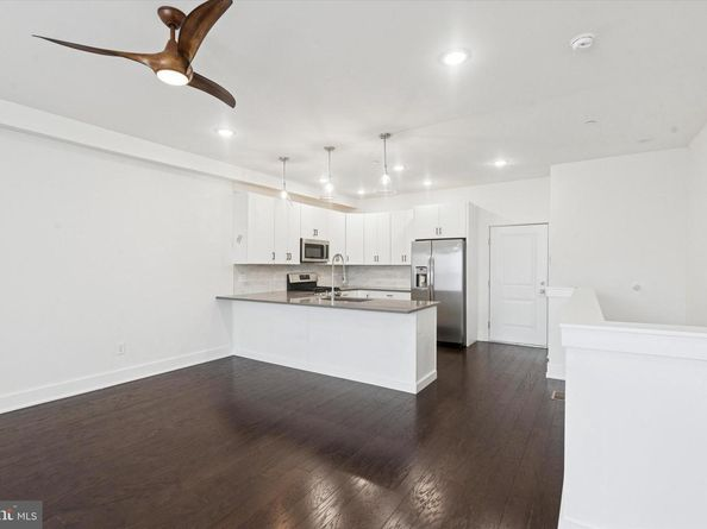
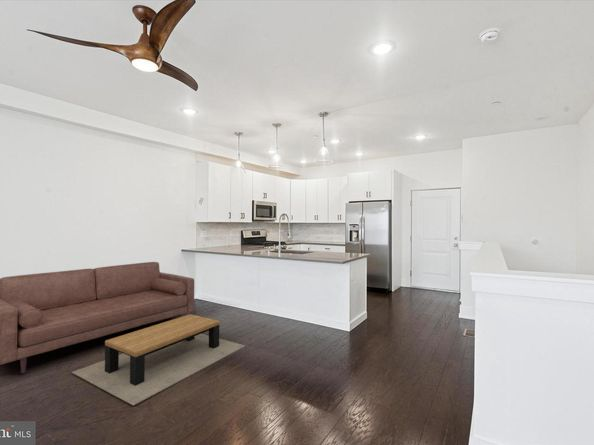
+ sofa [0,261,195,374]
+ coffee table [71,313,246,407]
